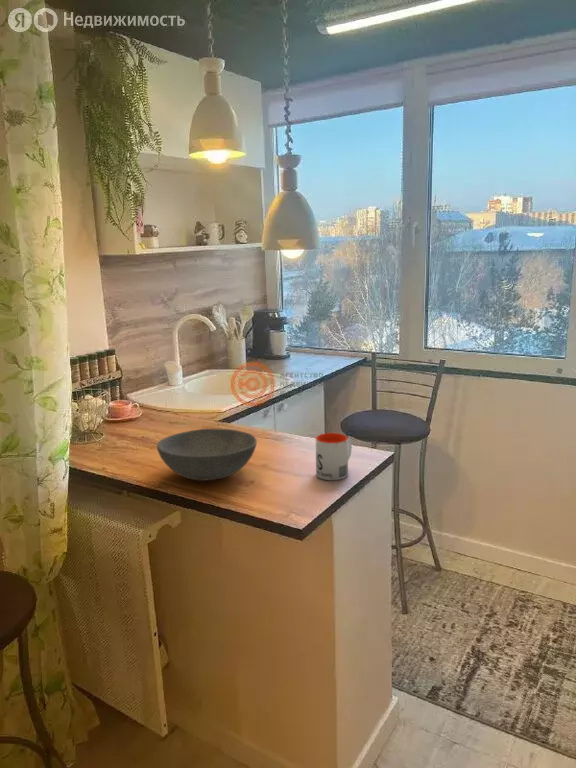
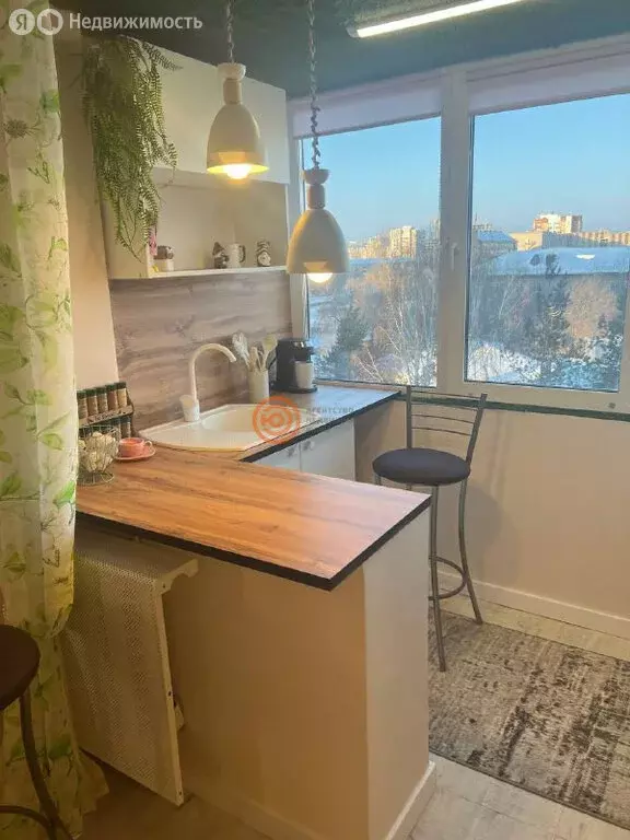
- mug [315,432,353,481]
- bowl [156,428,258,482]
